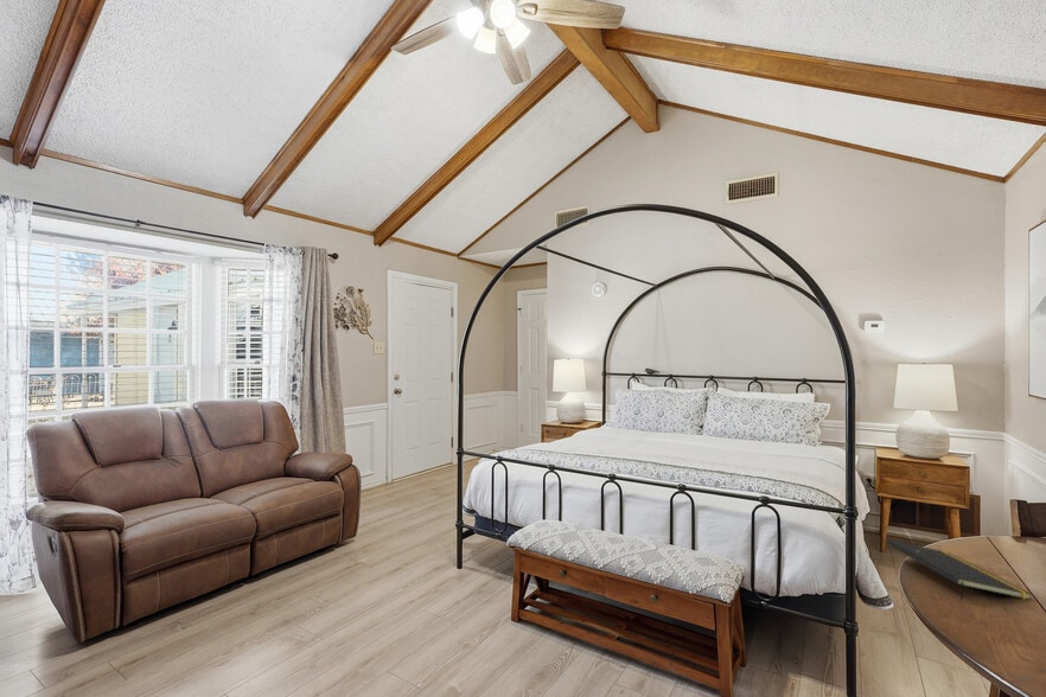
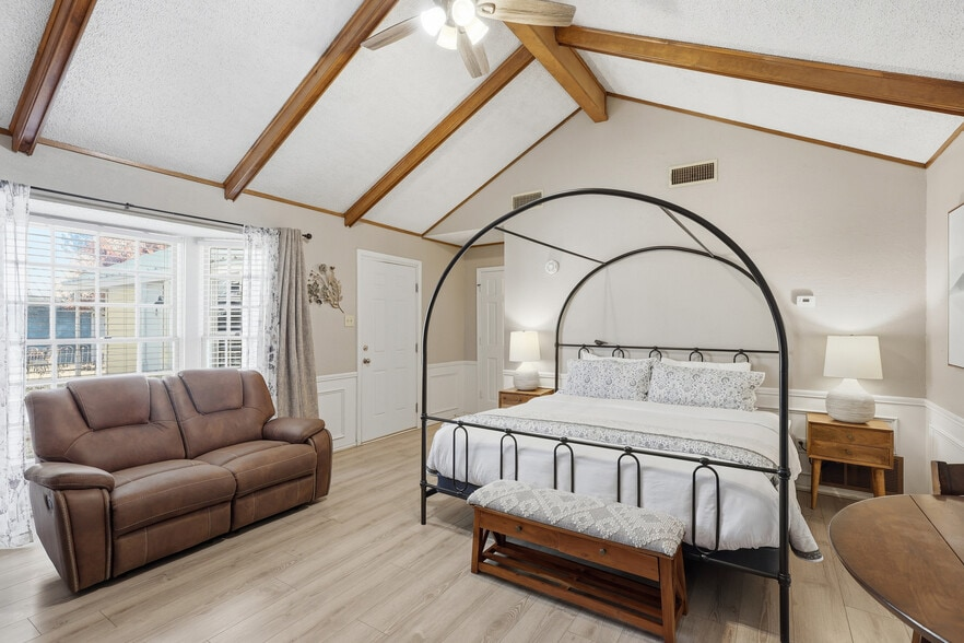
- notepad [886,538,1033,602]
